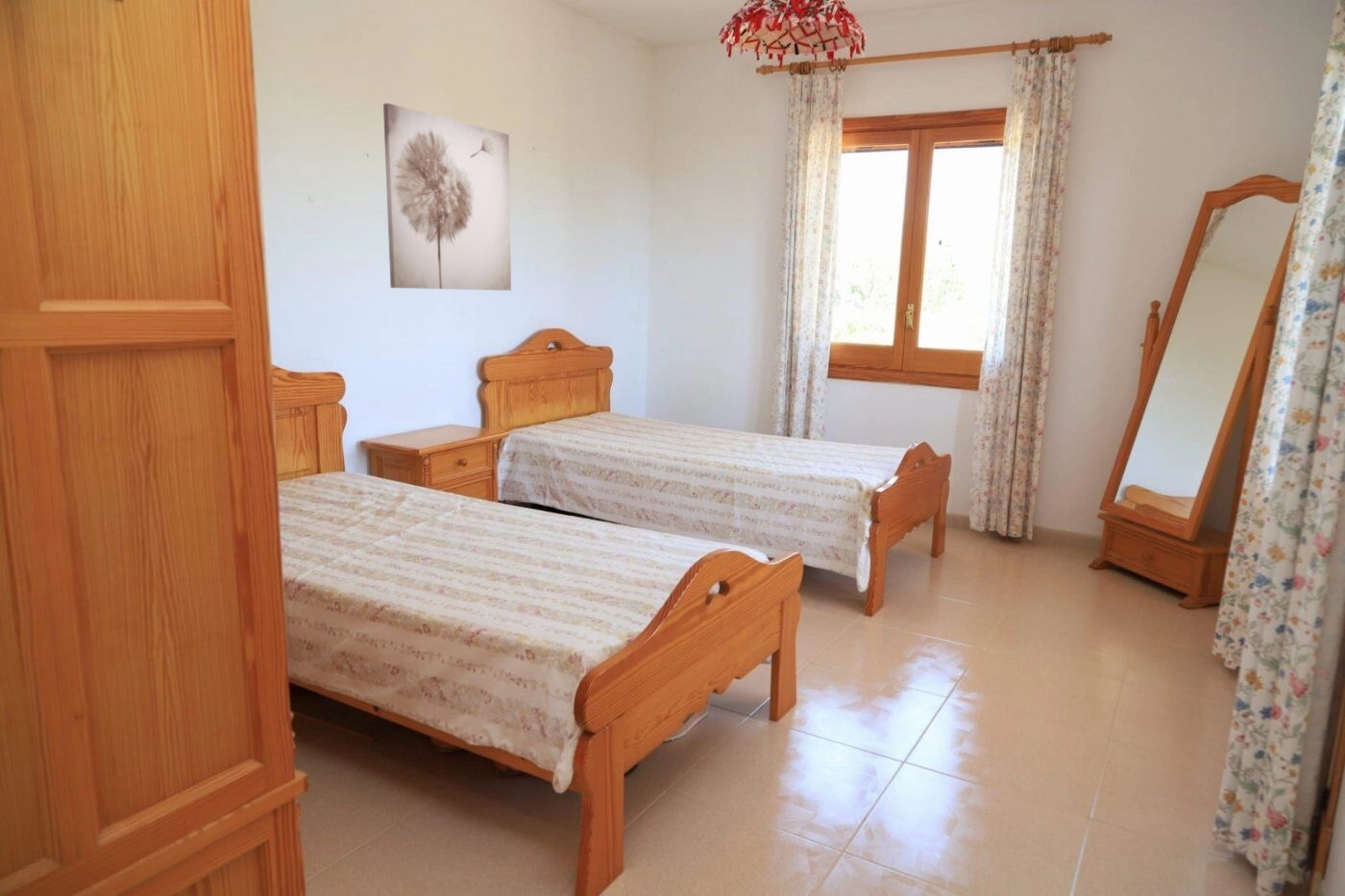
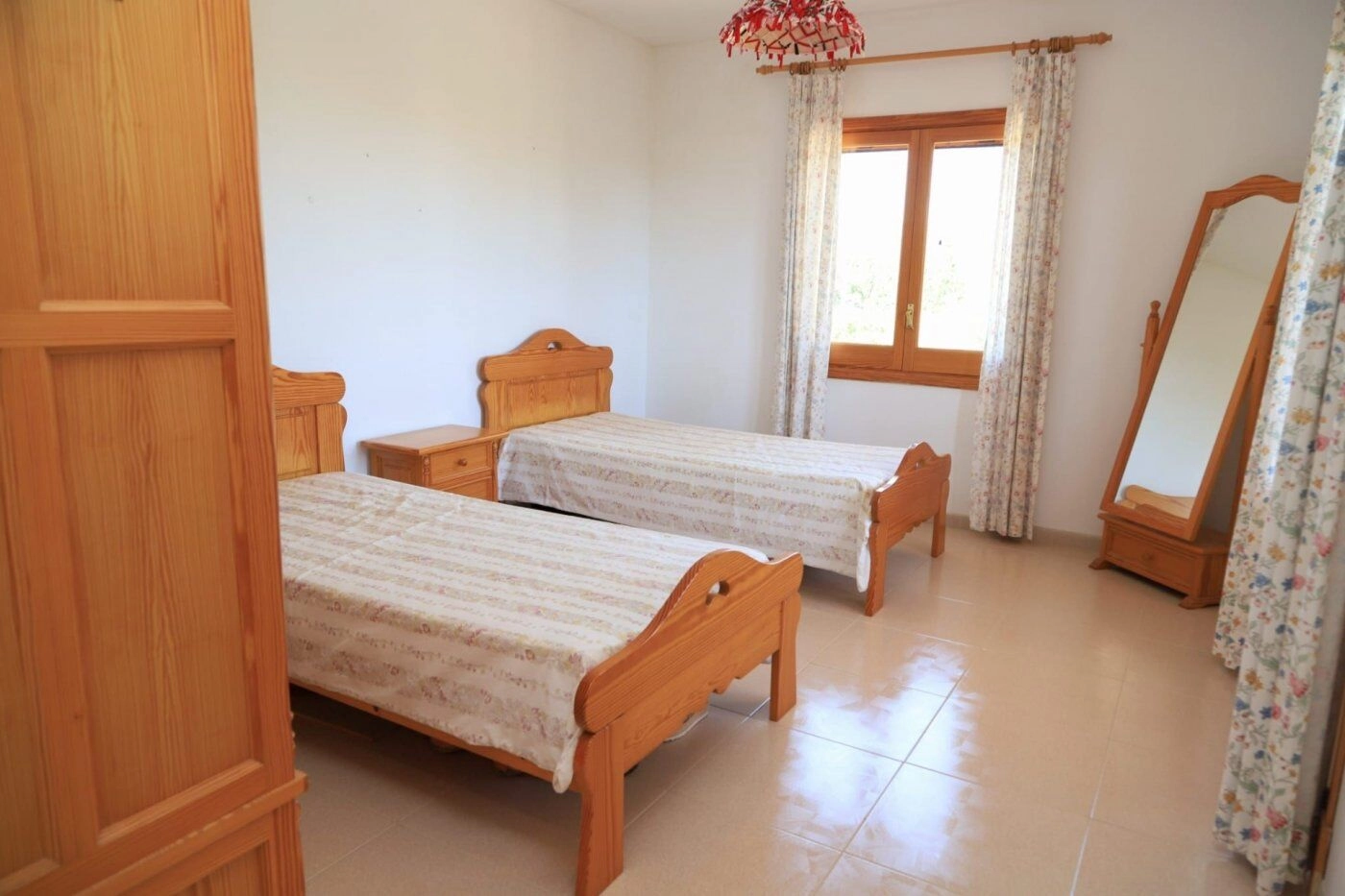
- wall art [382,102,512,292]
